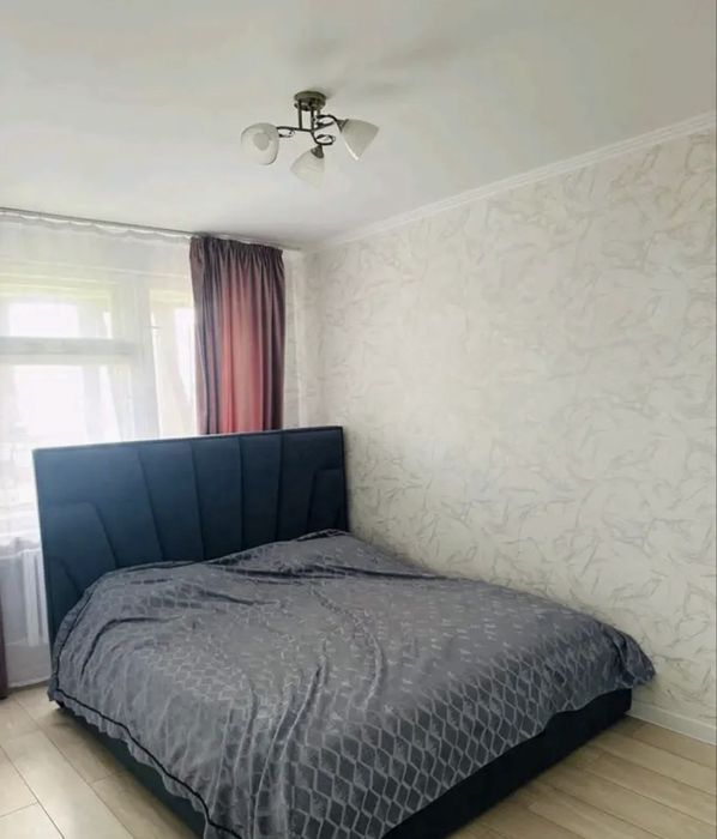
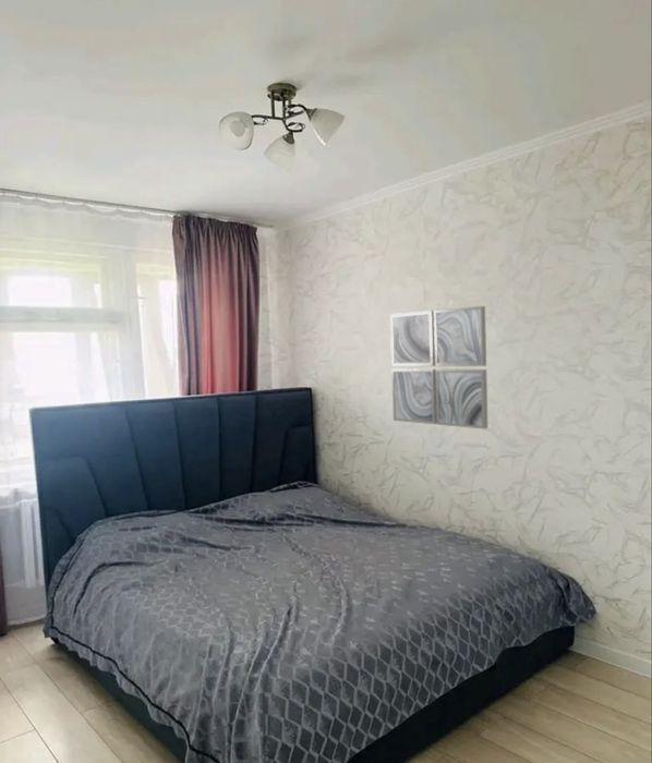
+ wall art [389,305,490,431]
